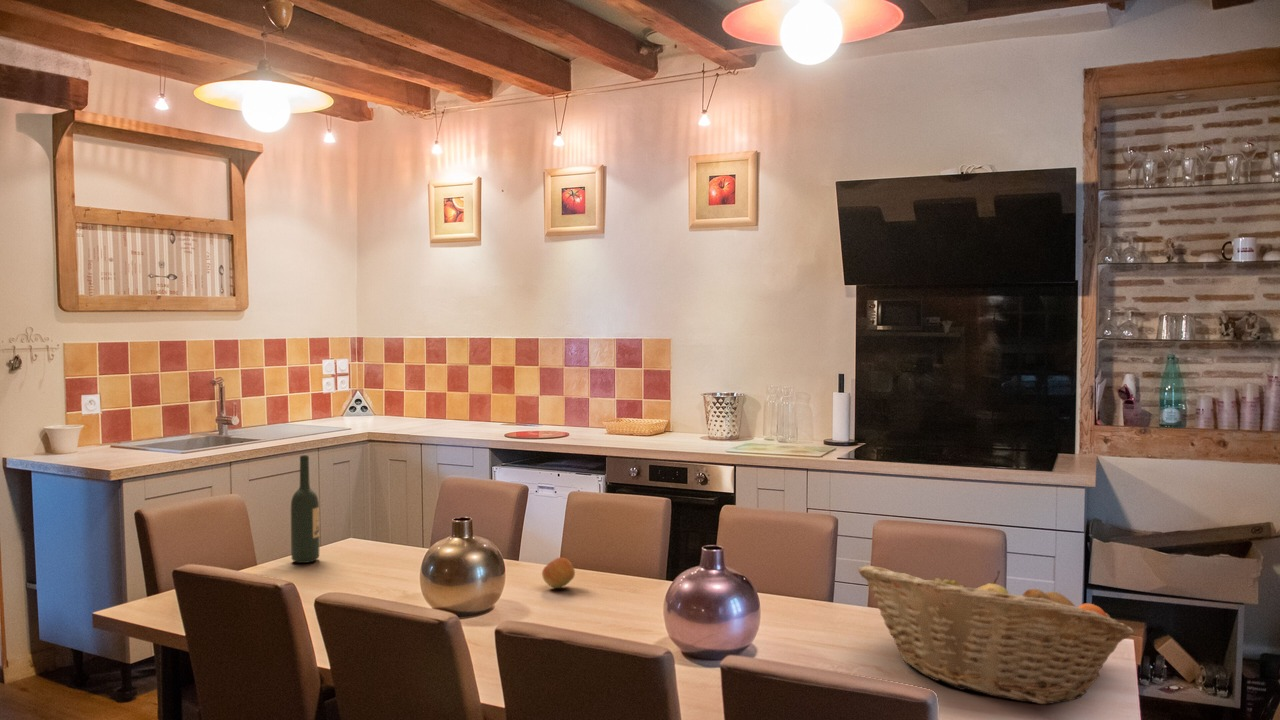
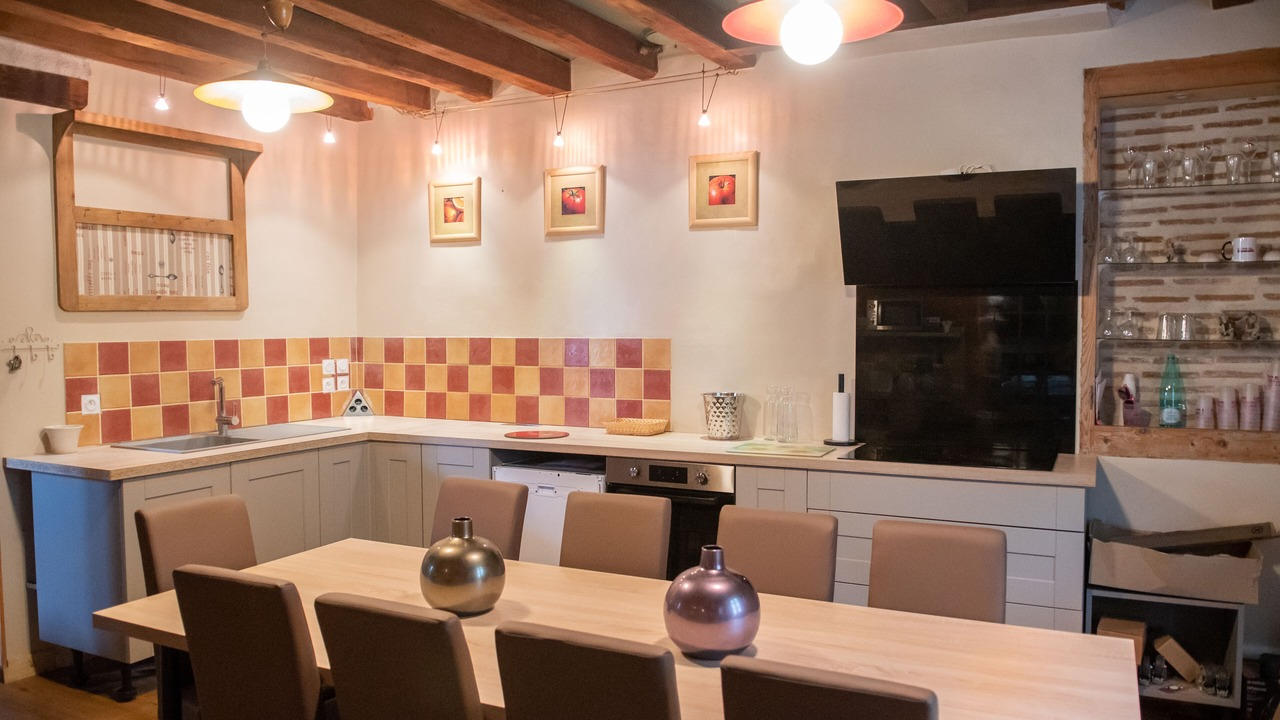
- wine bottle [290,454,320,564]
- fruit basket [857,564,1135,705]
- fruit [541,557,576,589]
